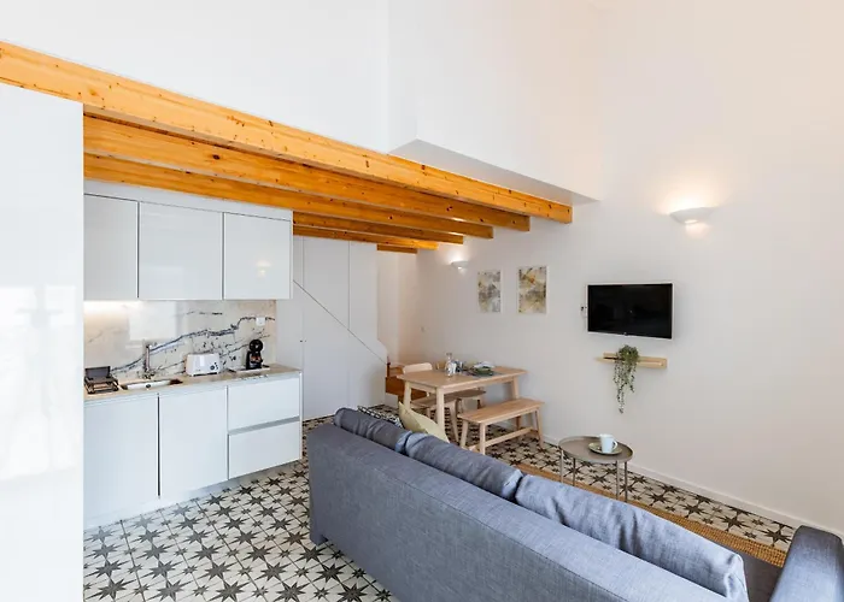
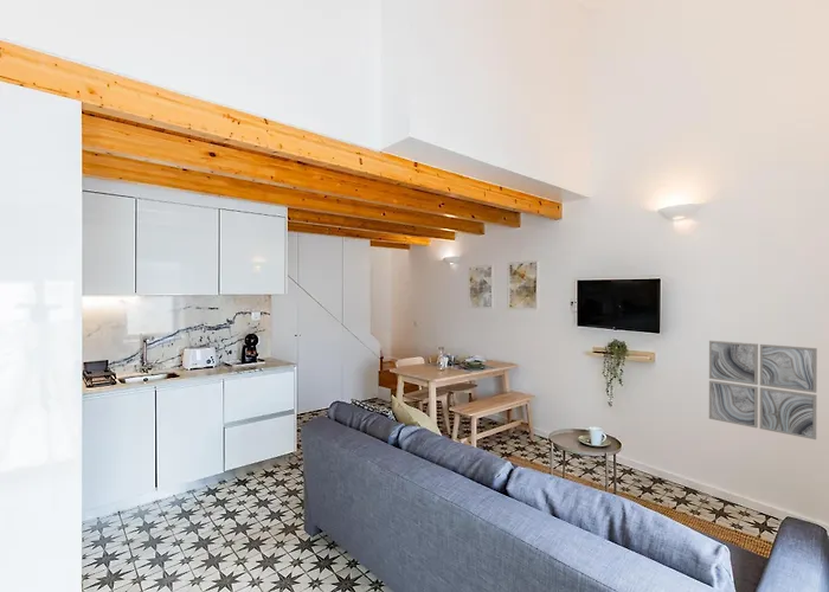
+ wall art [708,340,818,440]
